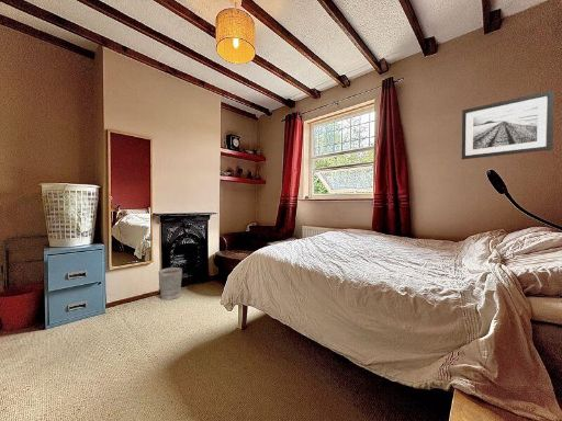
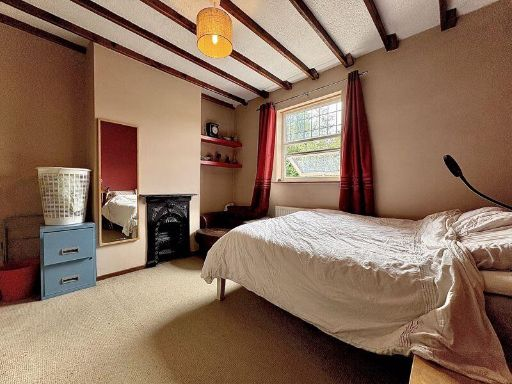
- wall art [460,89,555,160]
- wastebasket [157,266,183,301]
